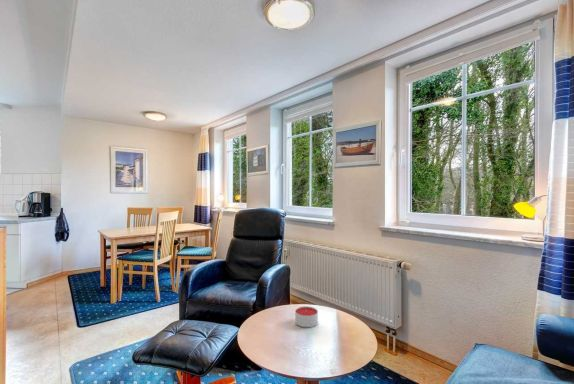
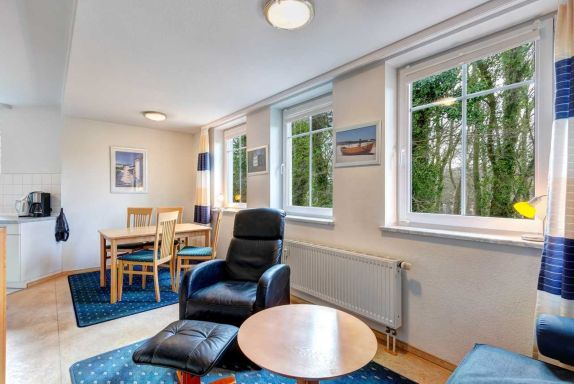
- candle [294,305,319,328]
